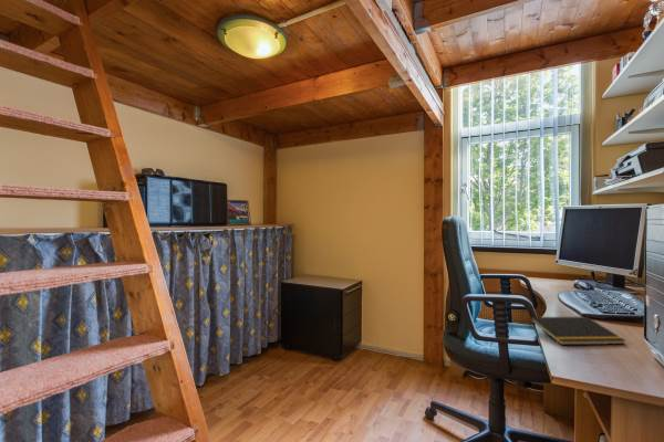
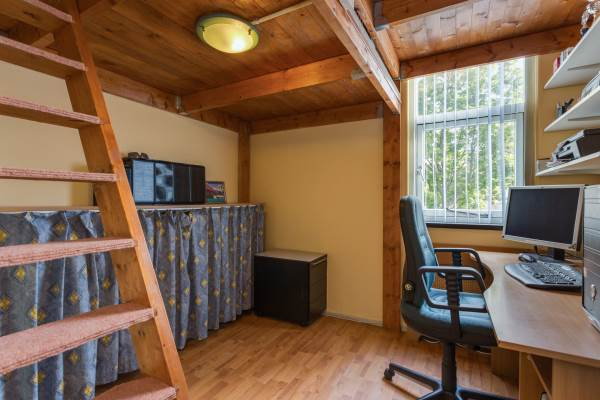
- notepad [528,316,626,346]
